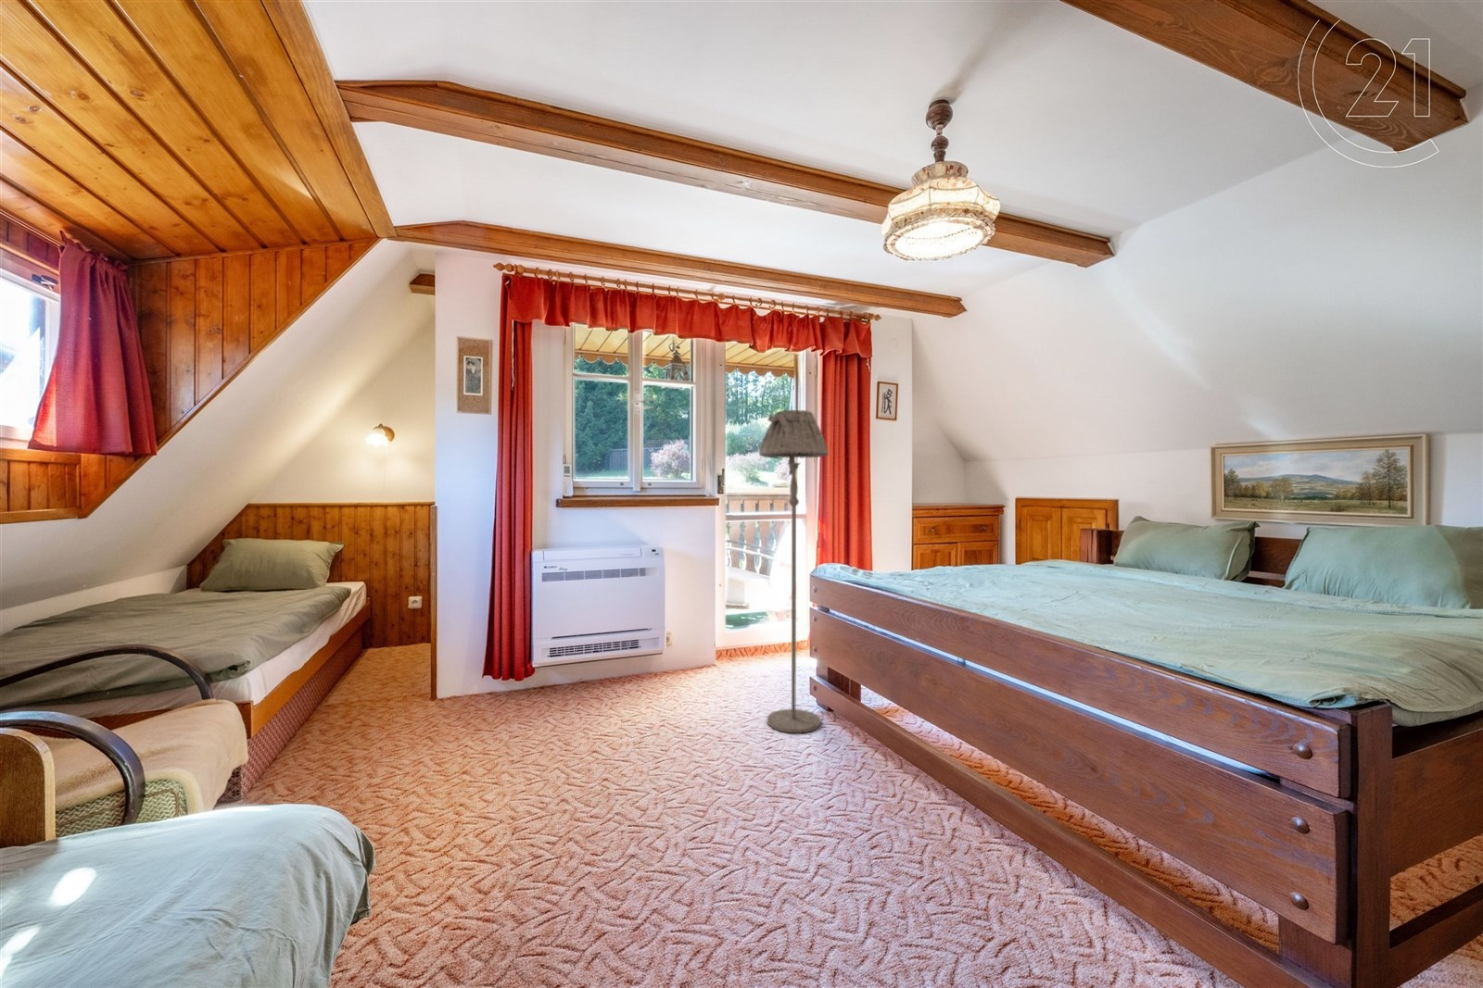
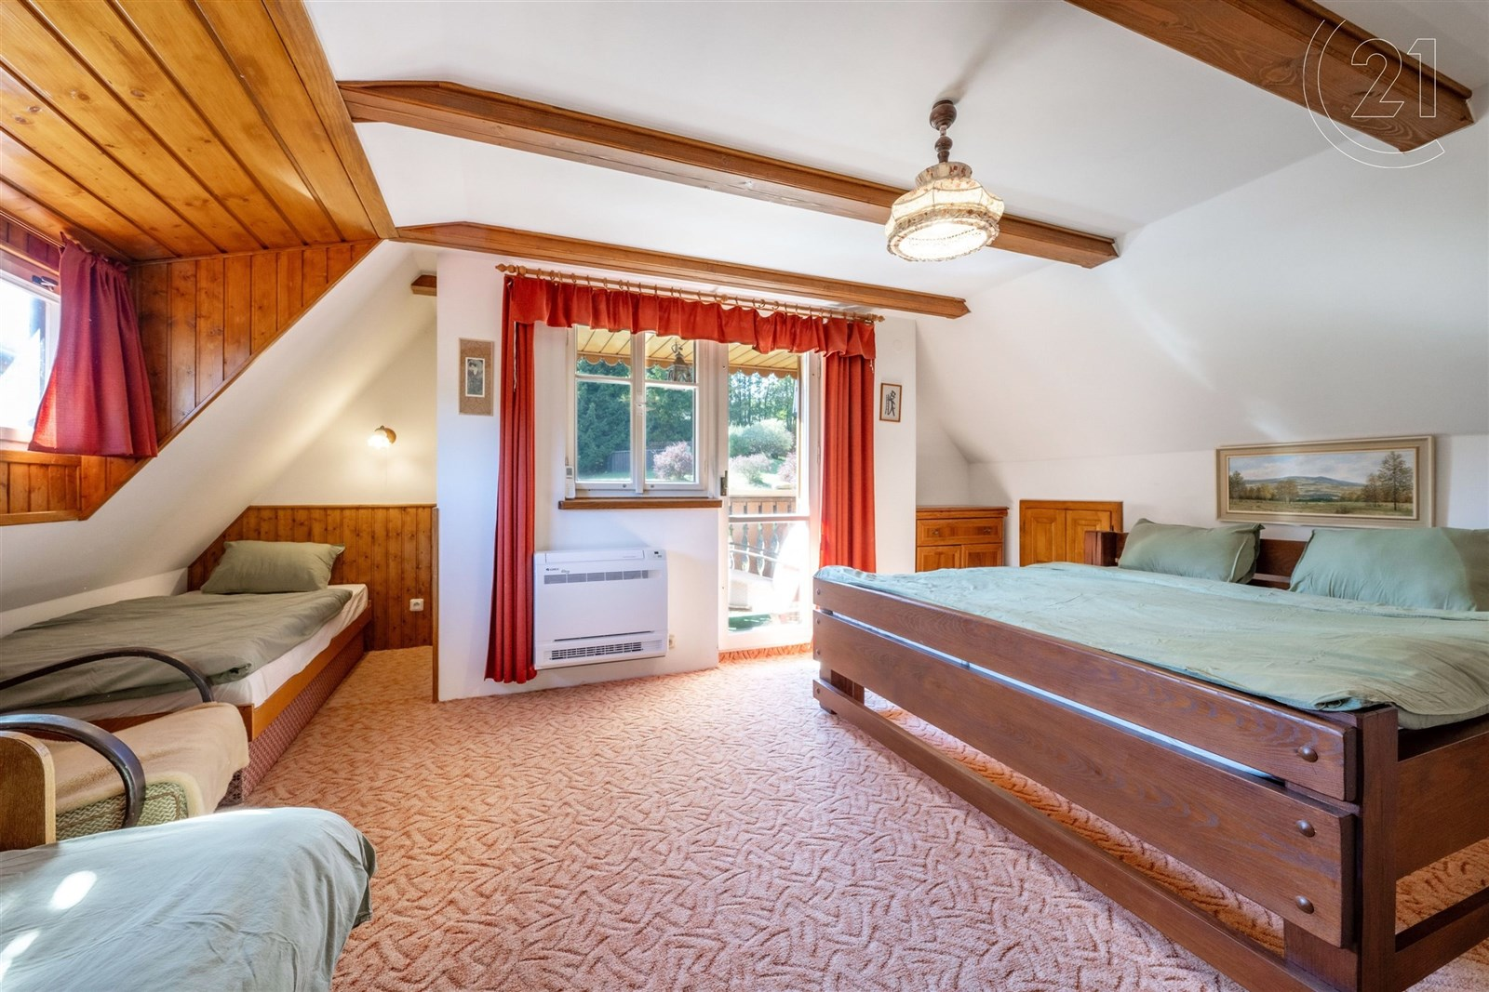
- floor lamp [758,409,830,734]
